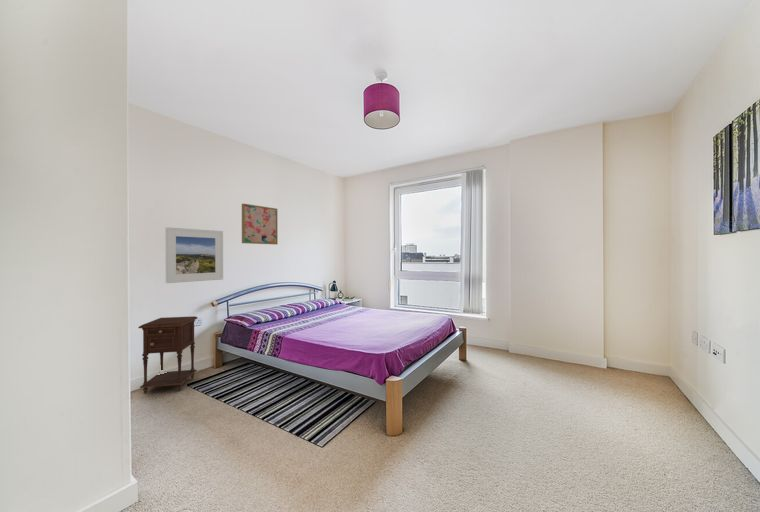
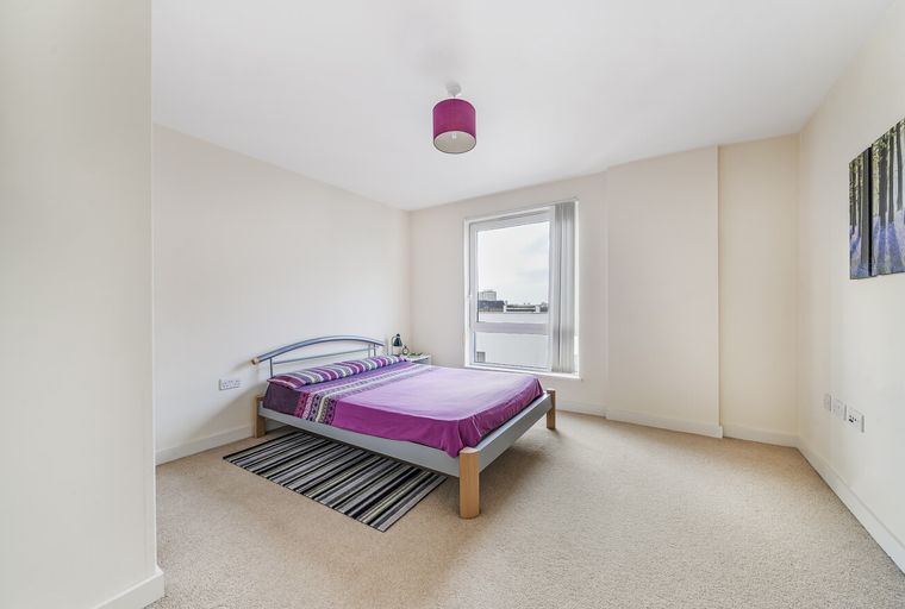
- nightstand [137,315,199,395]
- wall art [241,203,279,245]
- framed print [164,226,224,284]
